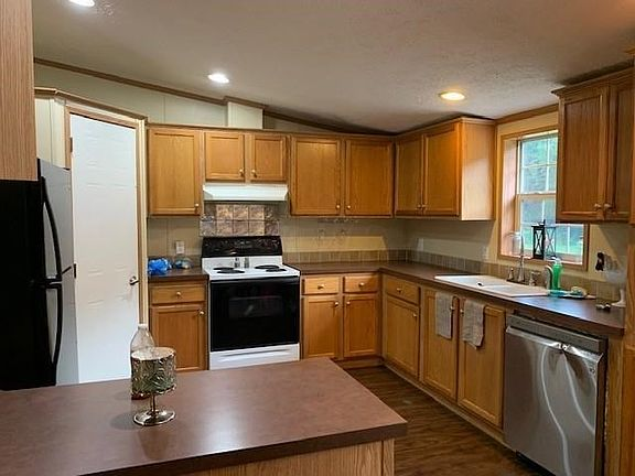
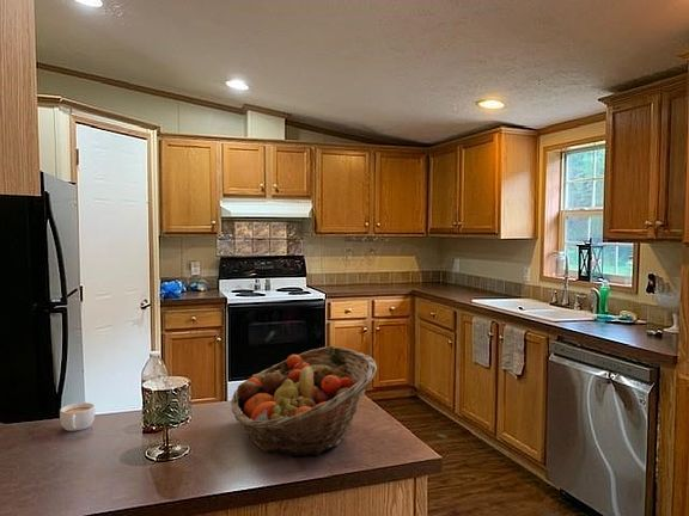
+ fruit basket [230,345,378,456]
+ coffee cup [59,401,96,432]
